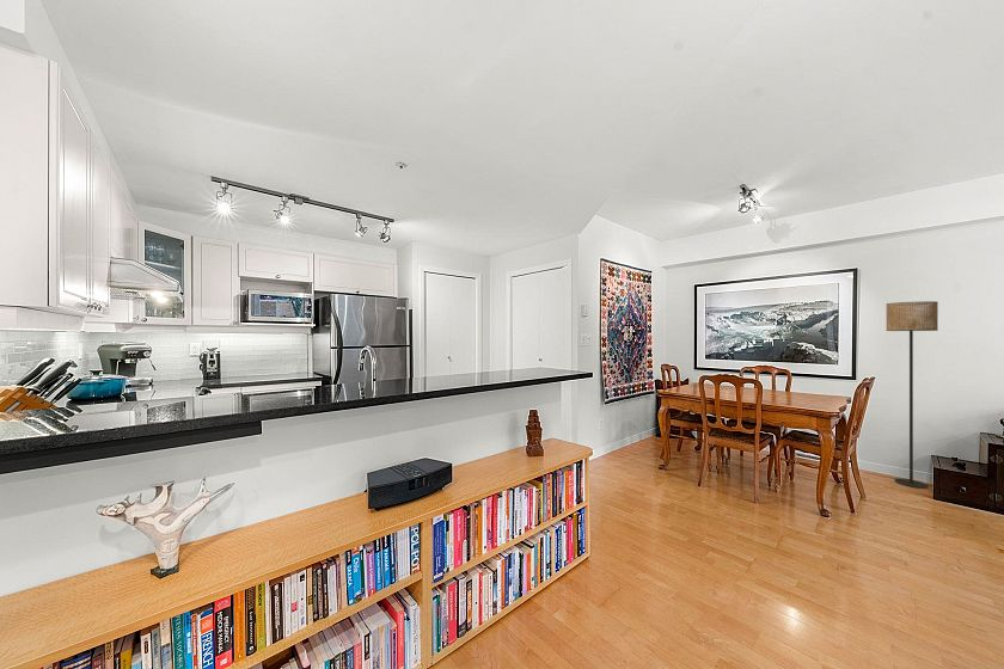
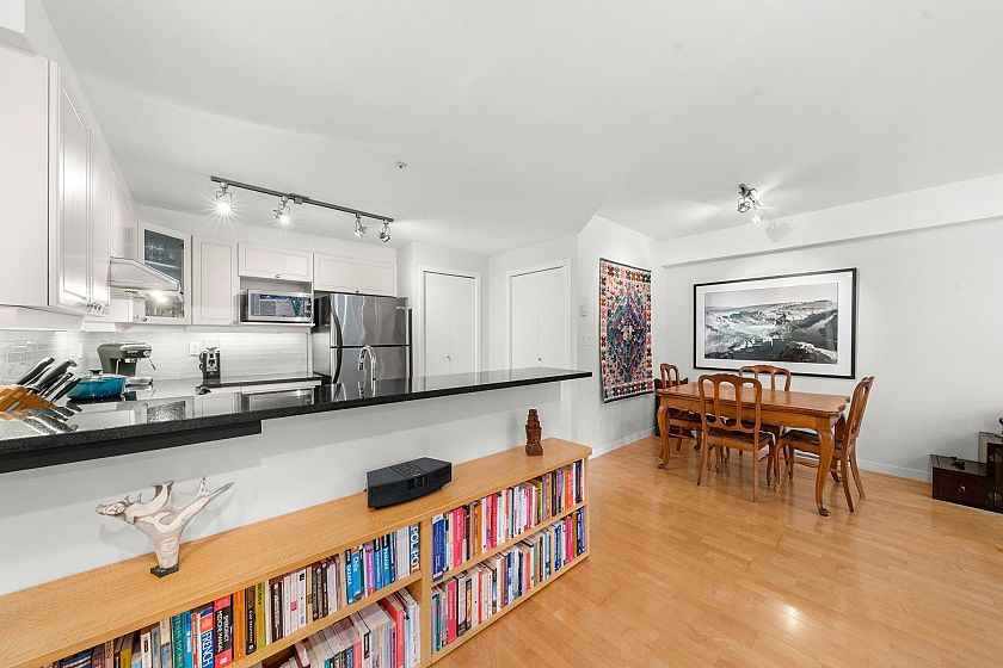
- floor lamp [884,300,939,490]
